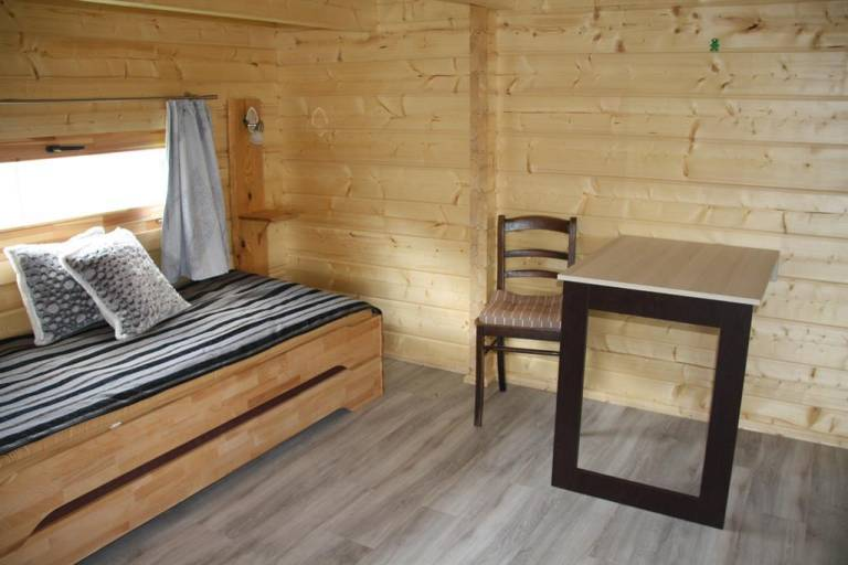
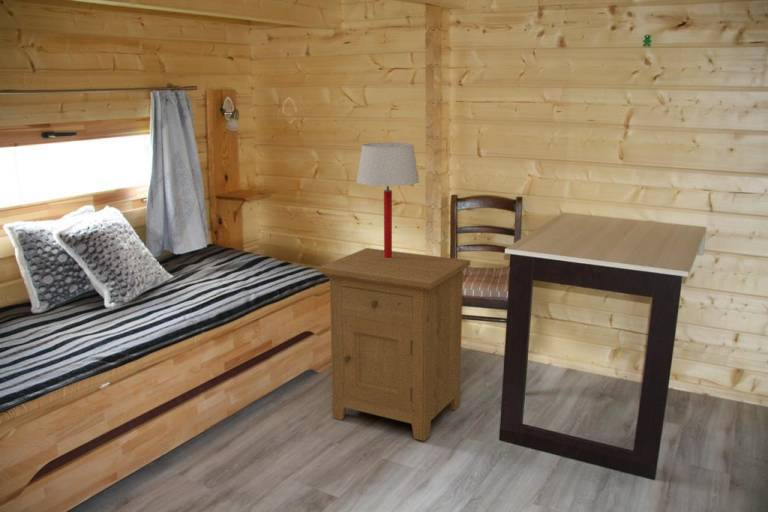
+ nightstand [317,247,471,442]
+ table lamp [355,142,420,258]
